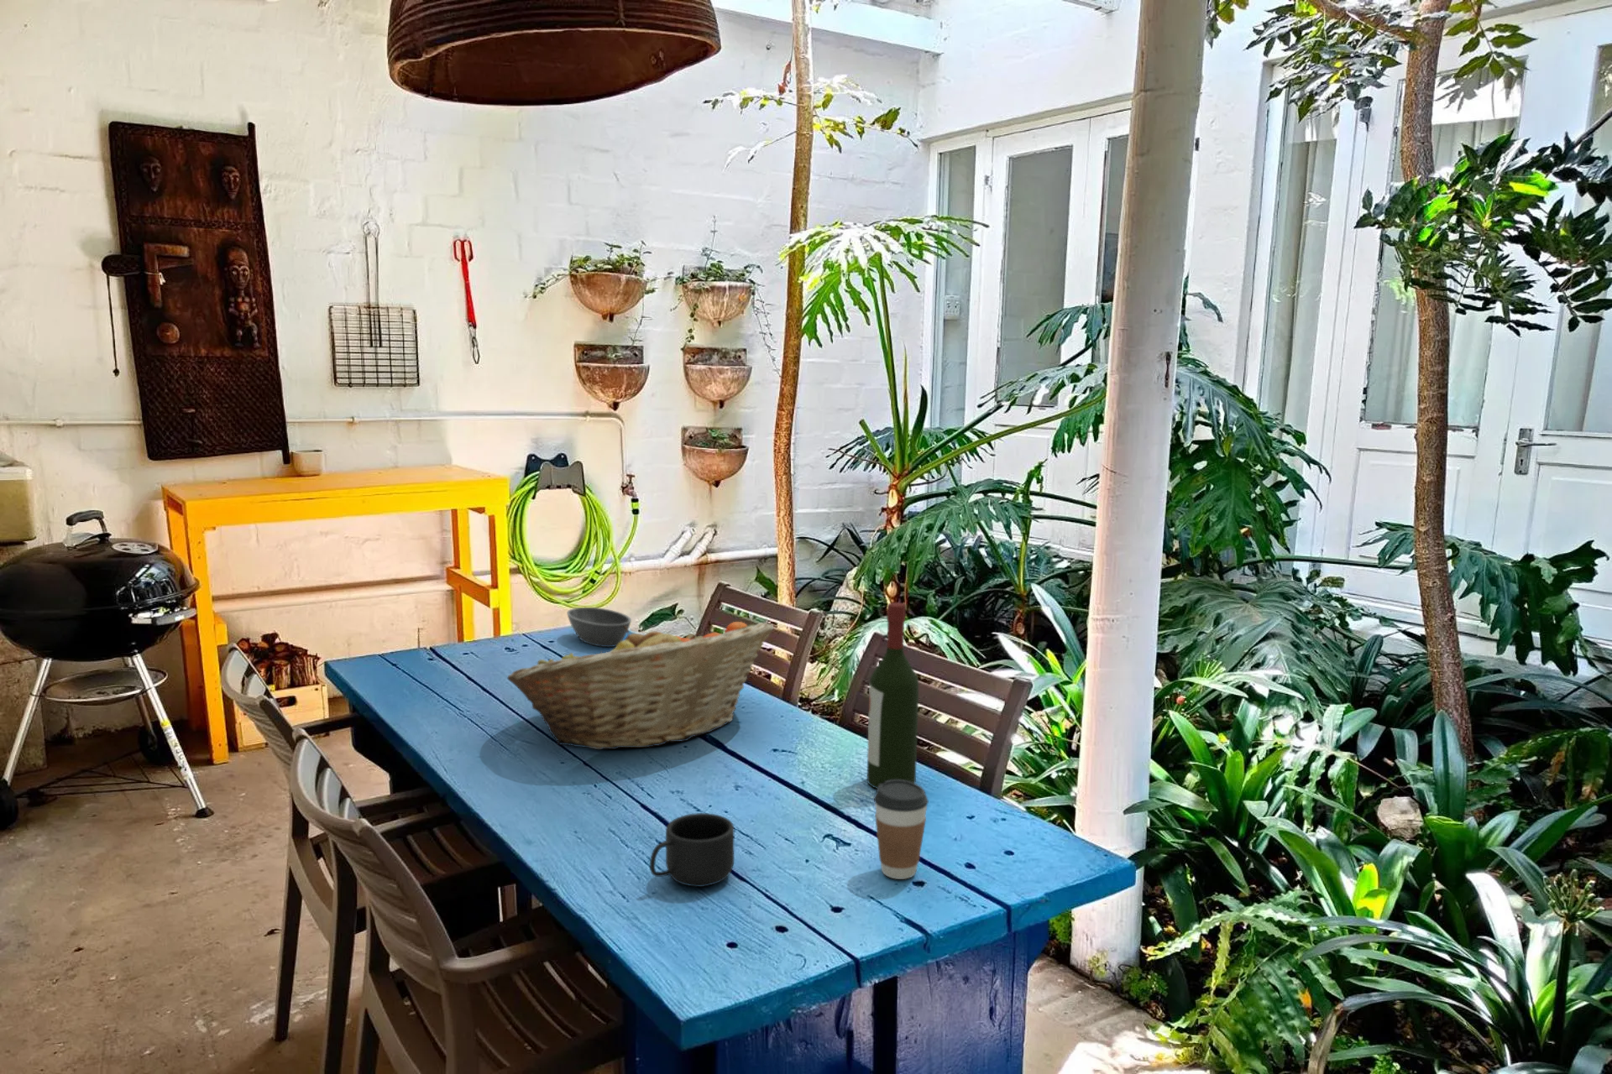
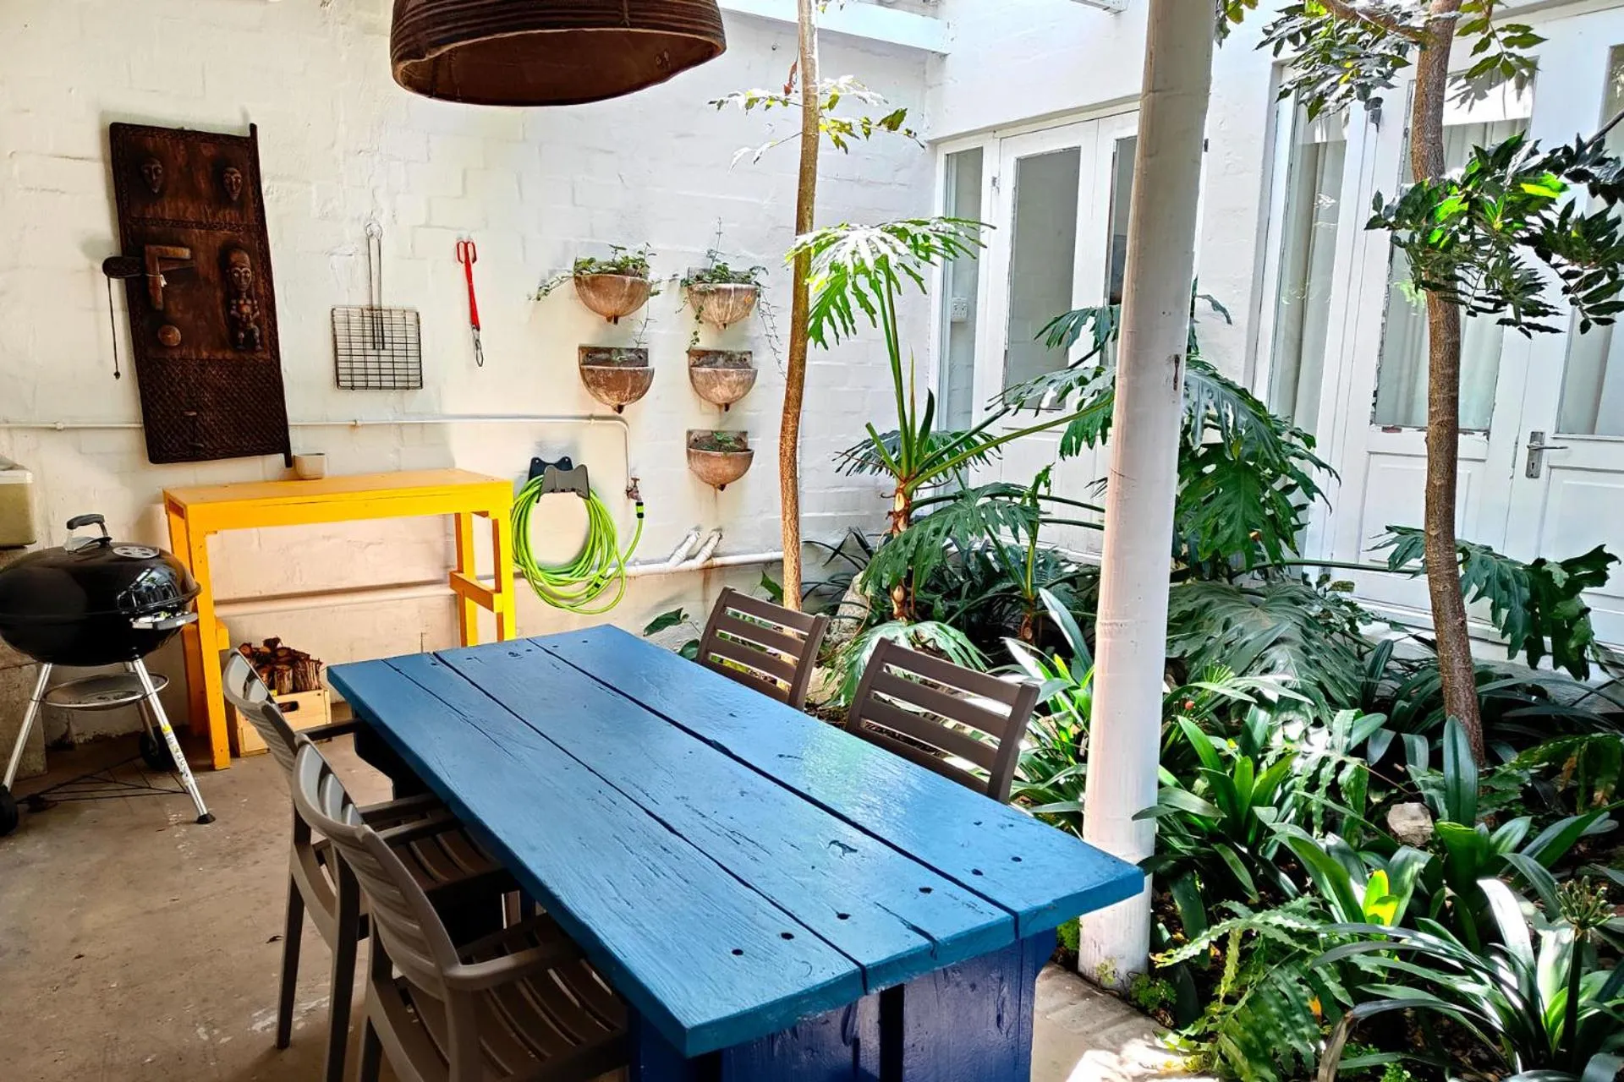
- coffee cup [873,779,930,880]
- bowl [566,607,632,647]
- wine bottle [866,602,919,790]
- fruit basket [506,621,774,750]
- mug [649,813,734,888]
